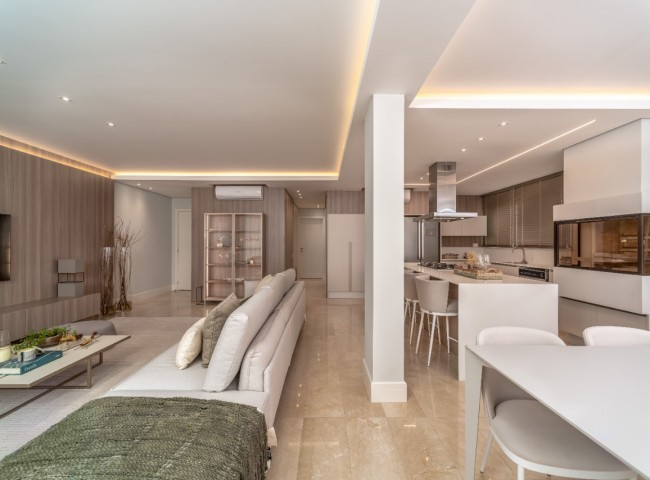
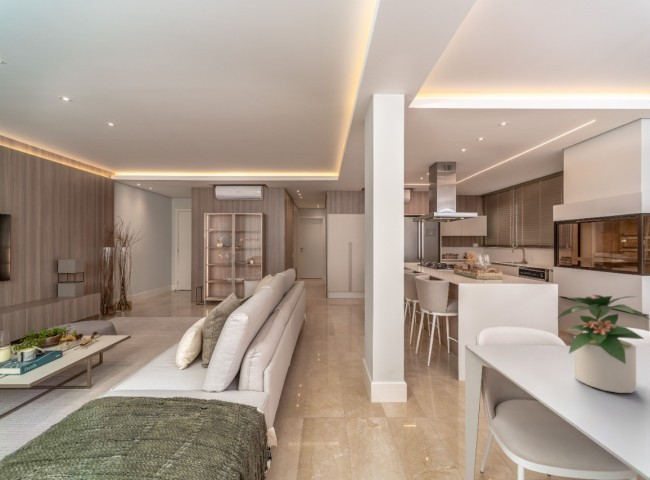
+ potted plant [556,294,650,394]
